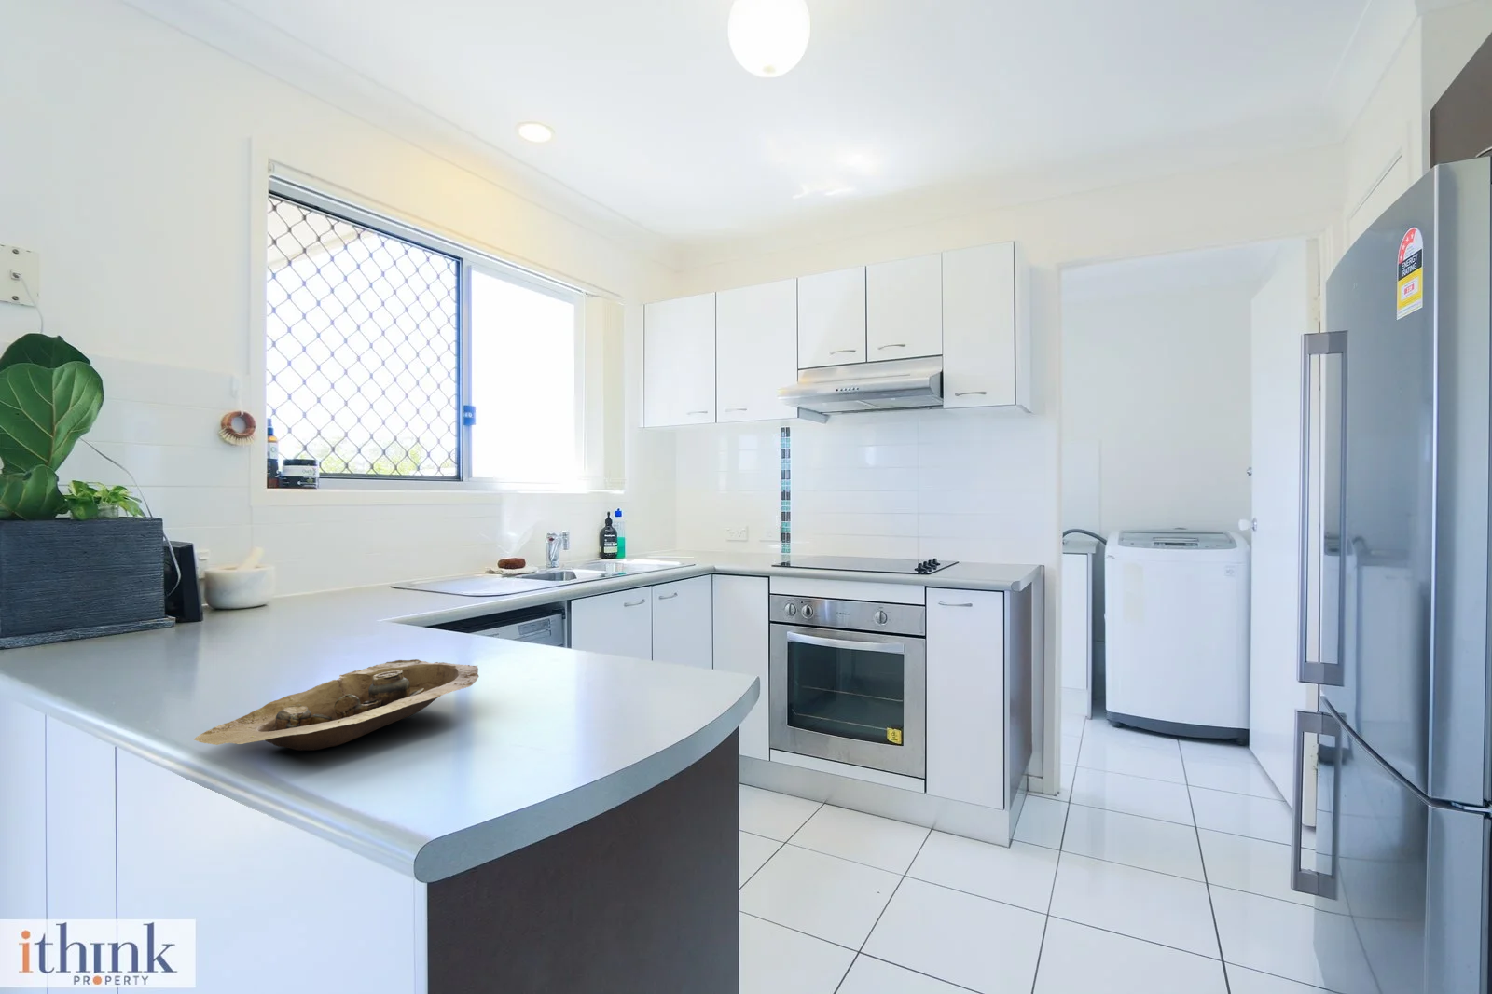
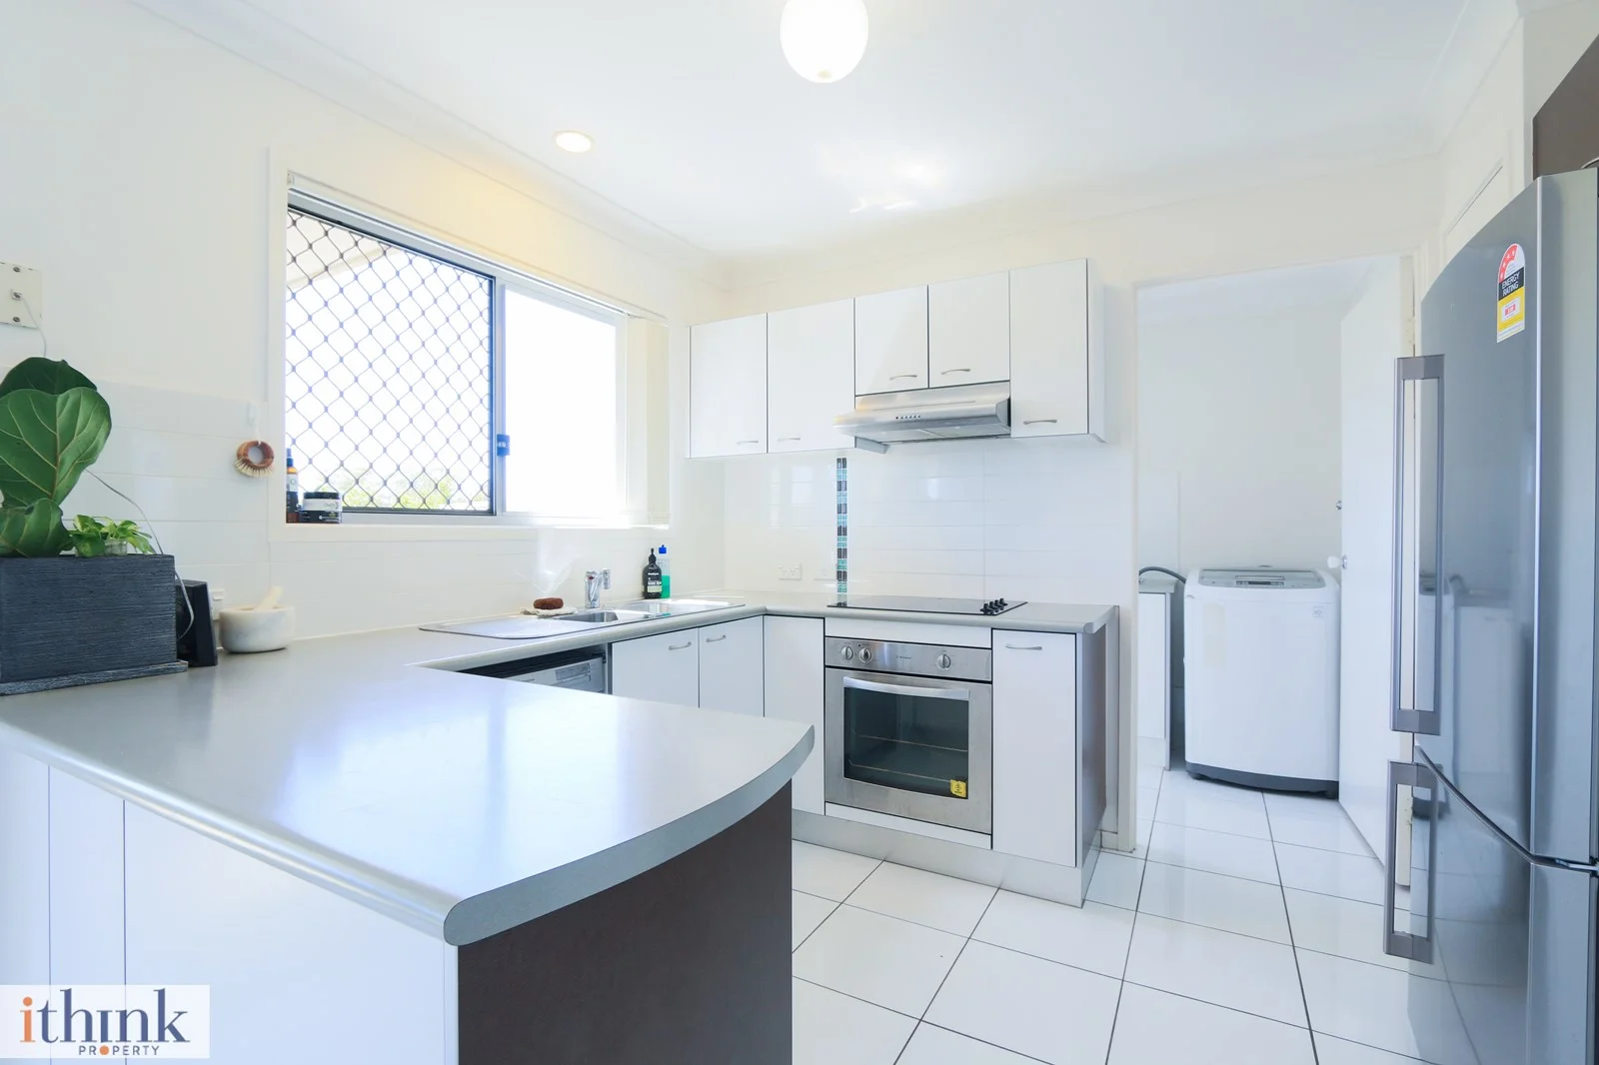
- bowl [193,658,479,751]
